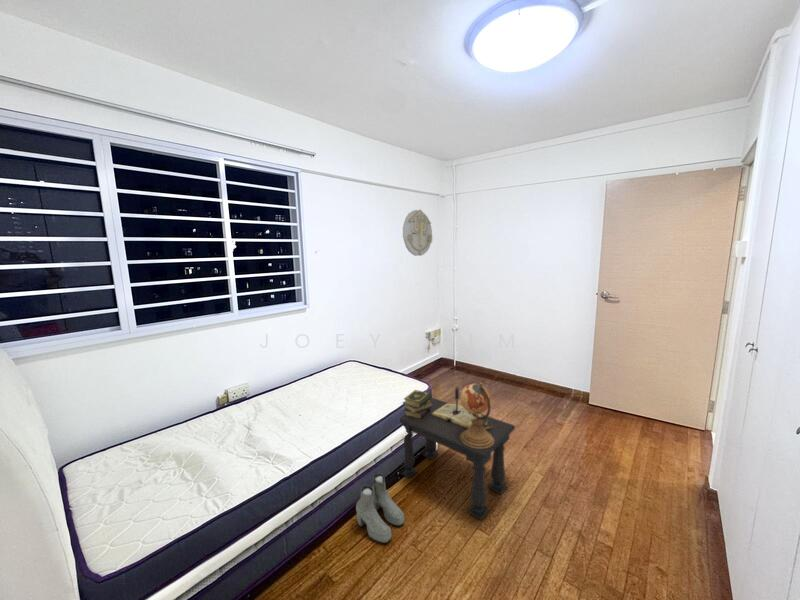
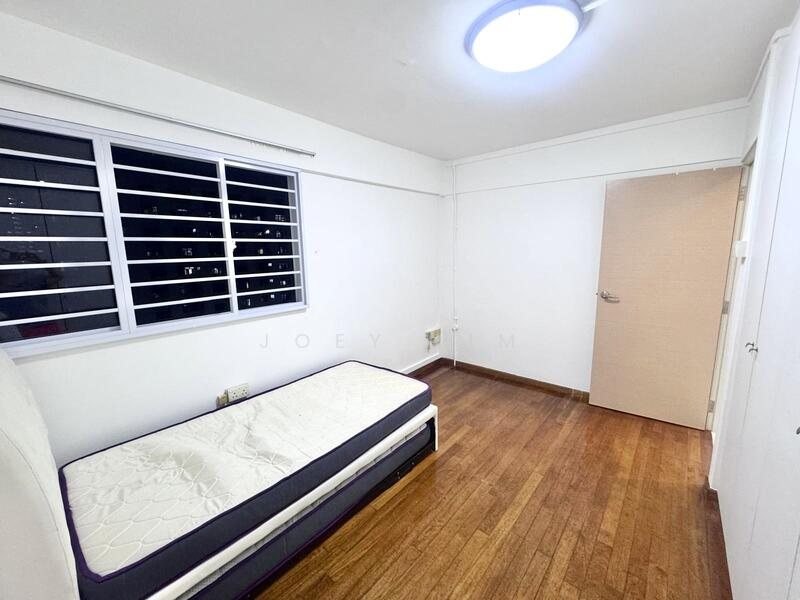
- wall decoration [402,209,434,257]
- side table [399,382,516,521]
- boots [355,473,406,544]
